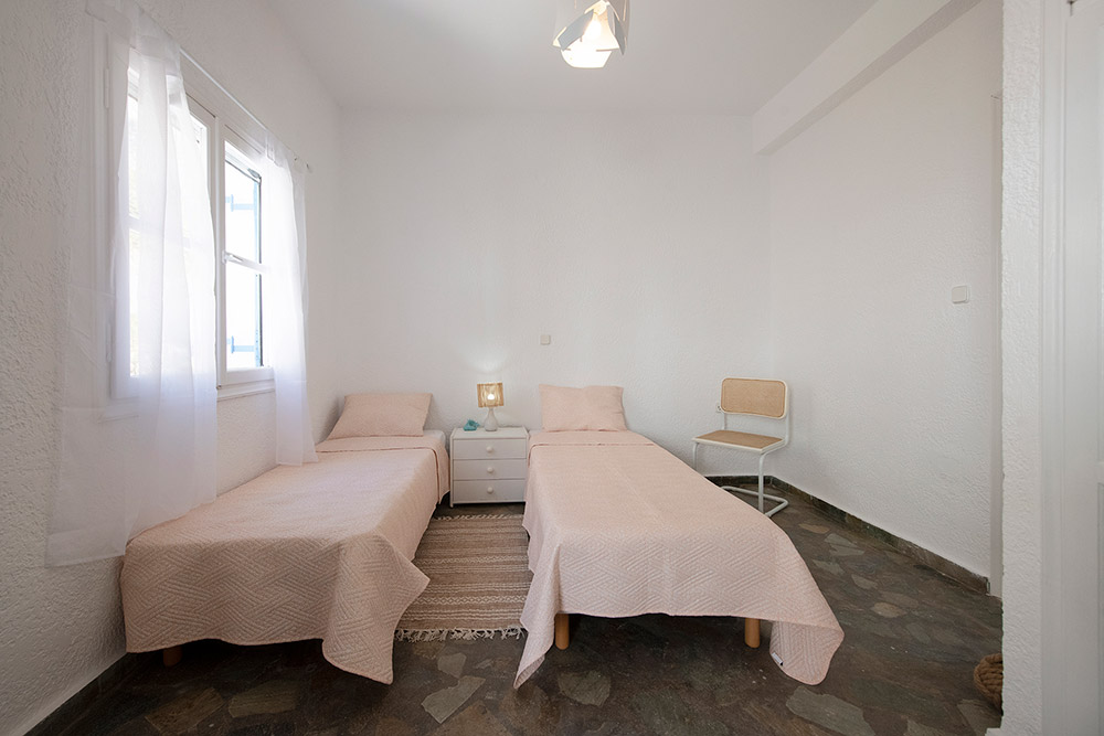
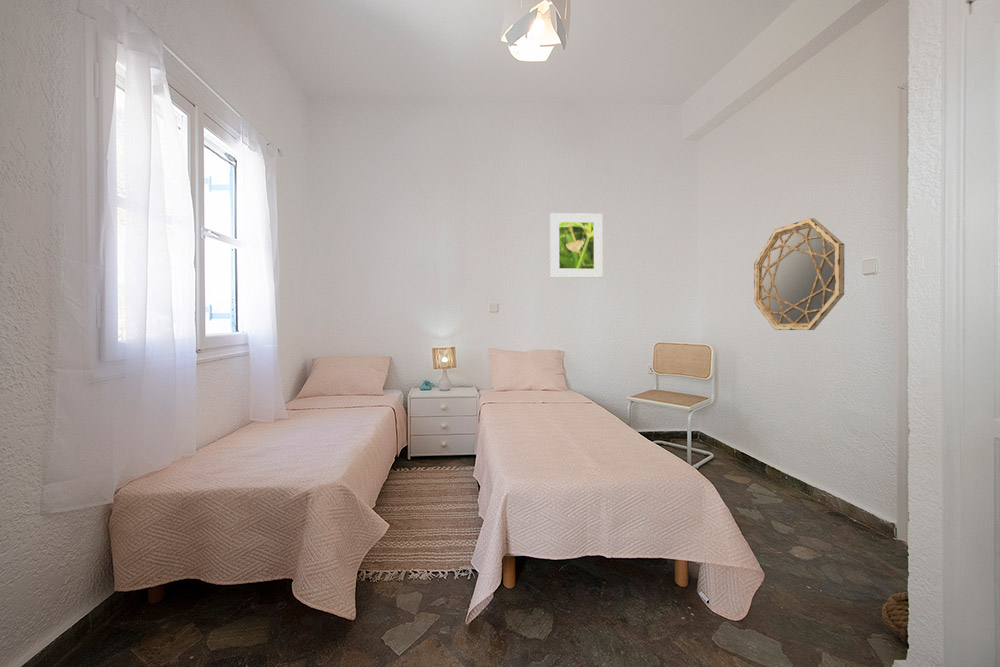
+ home mirror [753,217,845,331]
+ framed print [549,212,603,279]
